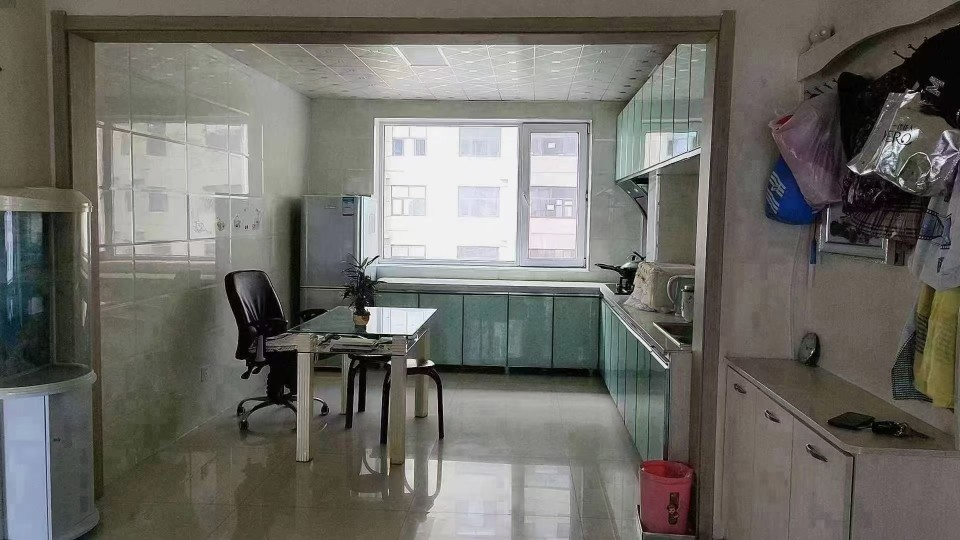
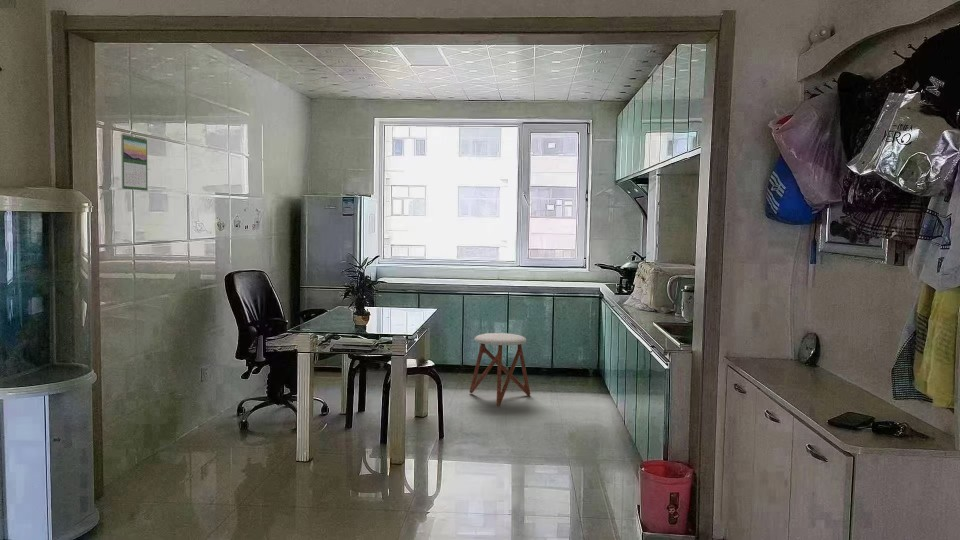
+ stool [469,332,531,407]
+ calendar [120,132,148,192]
